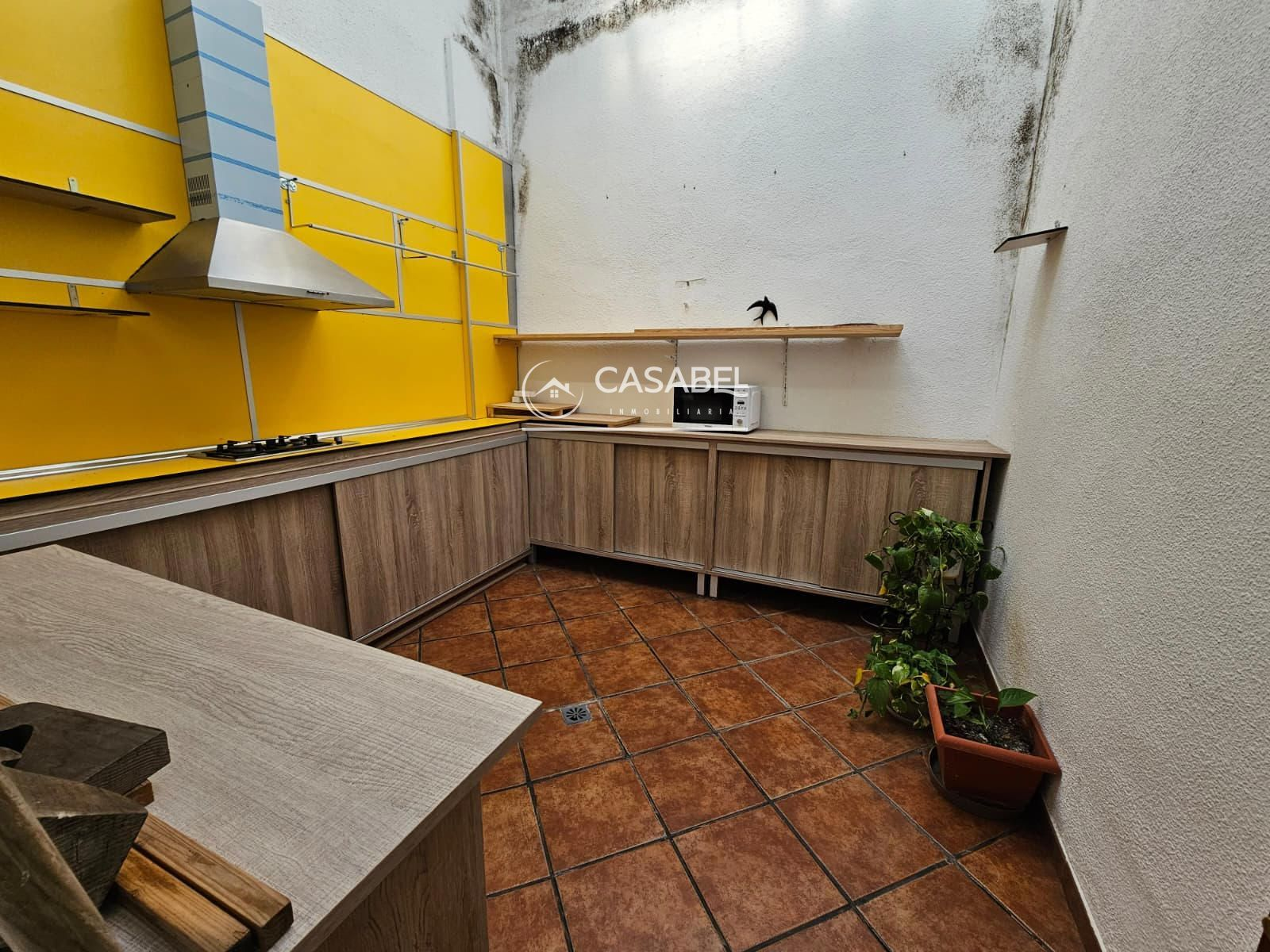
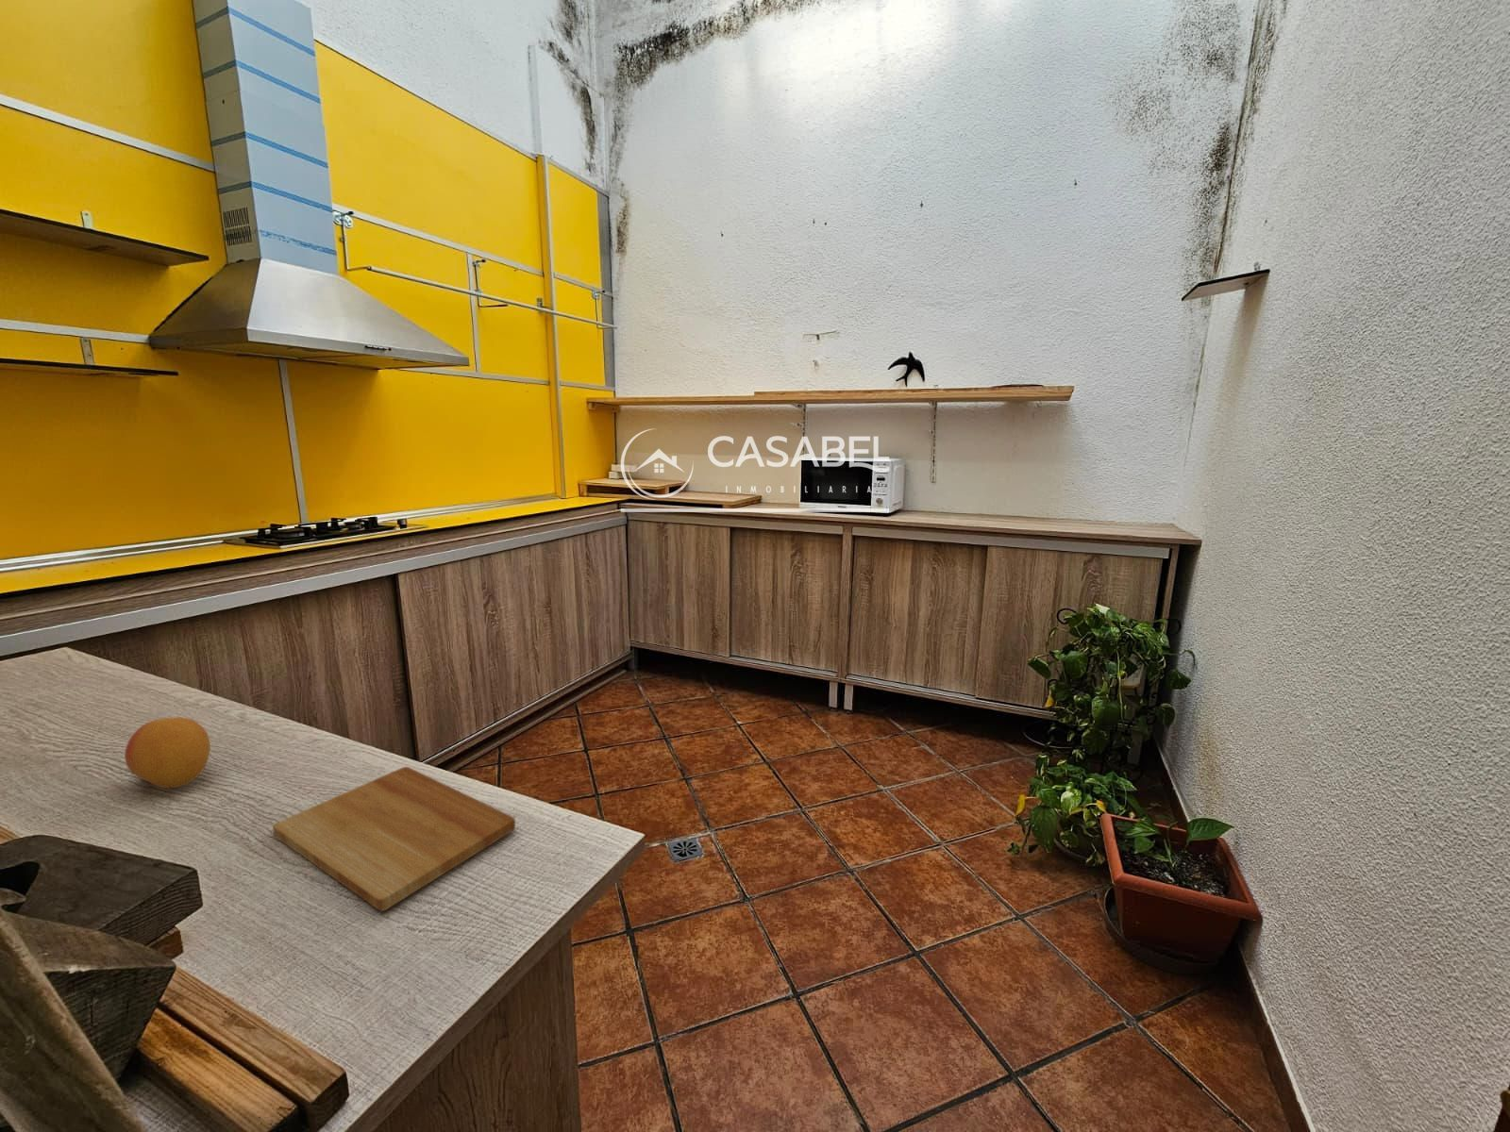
+ cutting board [272,766,516,912]
+ fruit [124,716,212,788]
